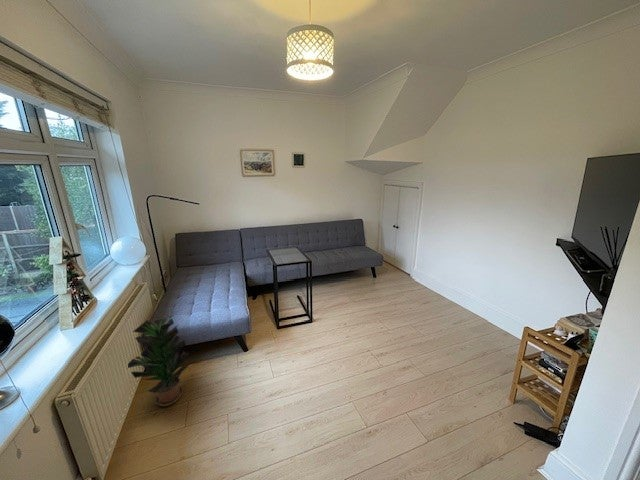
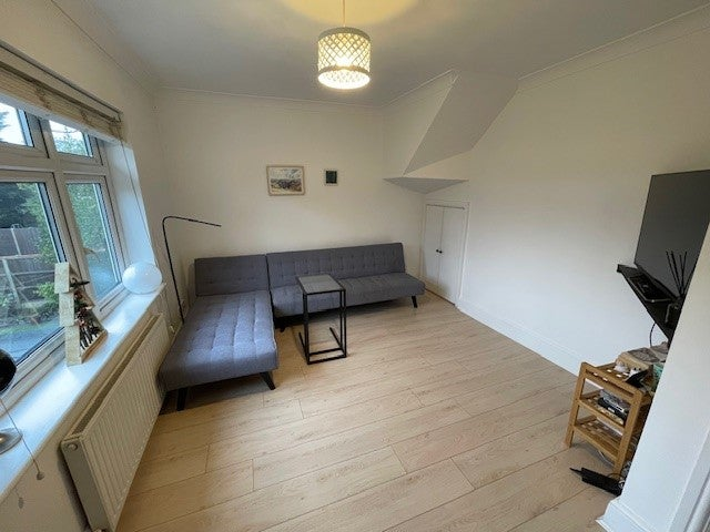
- potted plant [127,317,191,407]
